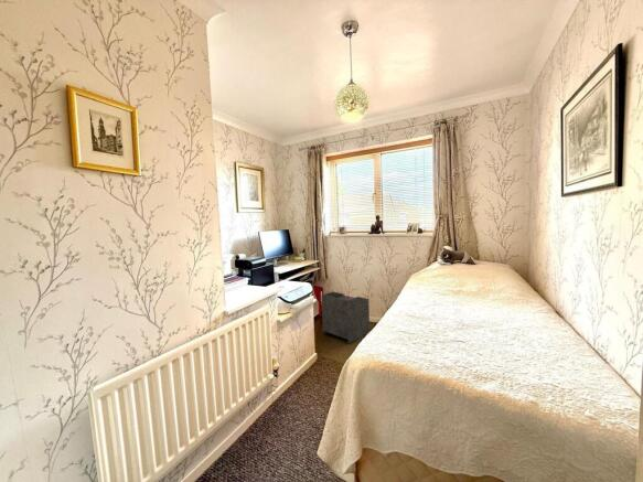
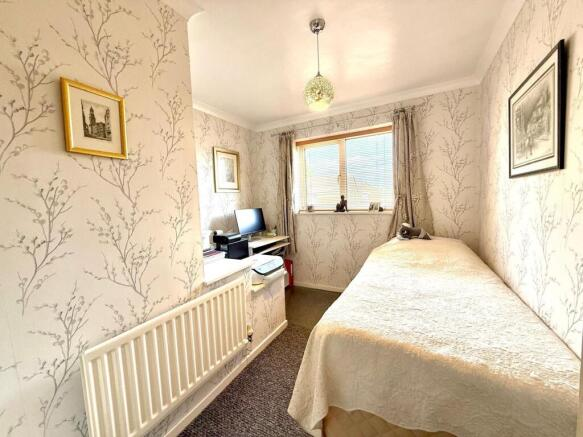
- waste basket [321,291,371,345]
